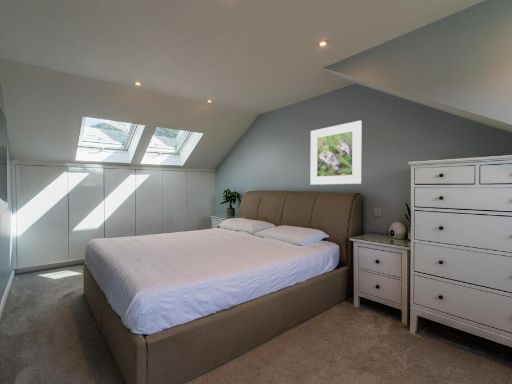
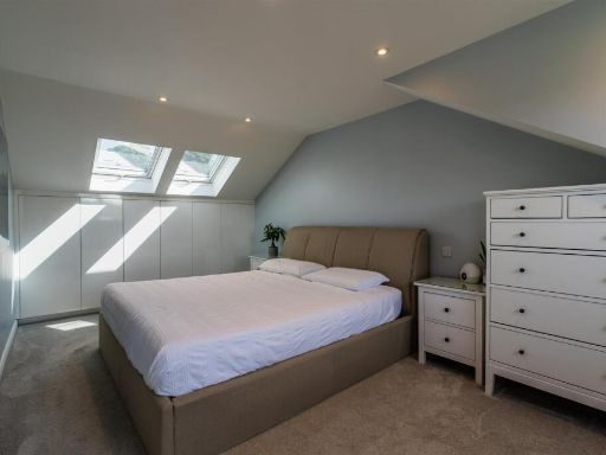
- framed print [309,120,363,186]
